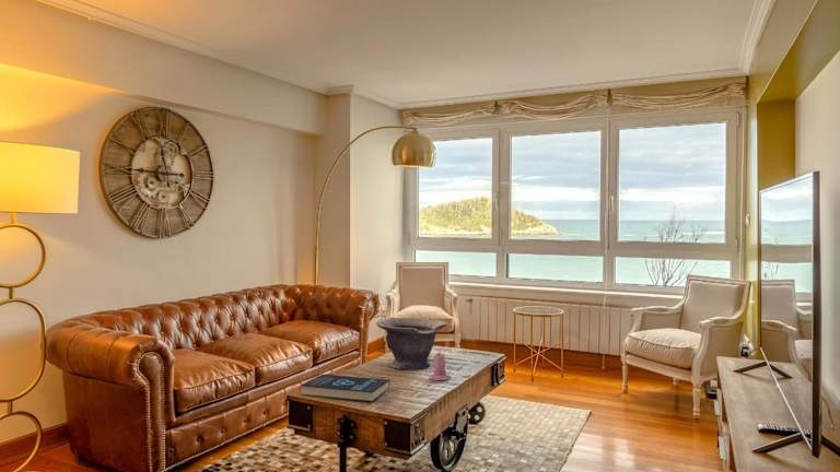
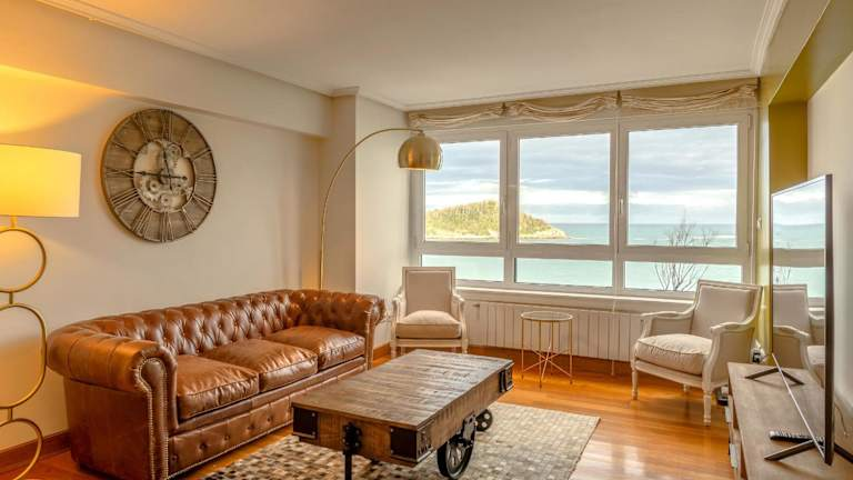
- book [300,374,390,403]
- decorative bowl [375,317,447,370]
- candle [429,351,452,381]
